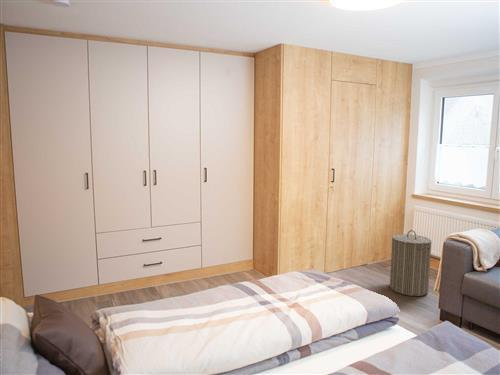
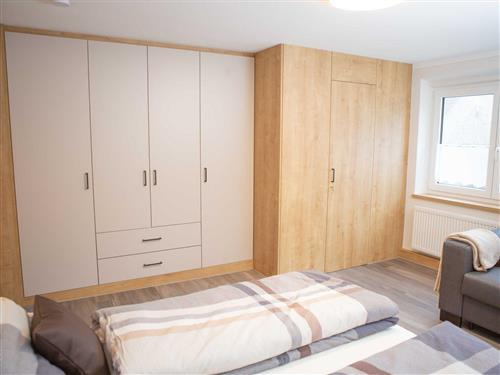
- laundry hamper [389,229,433,297]
